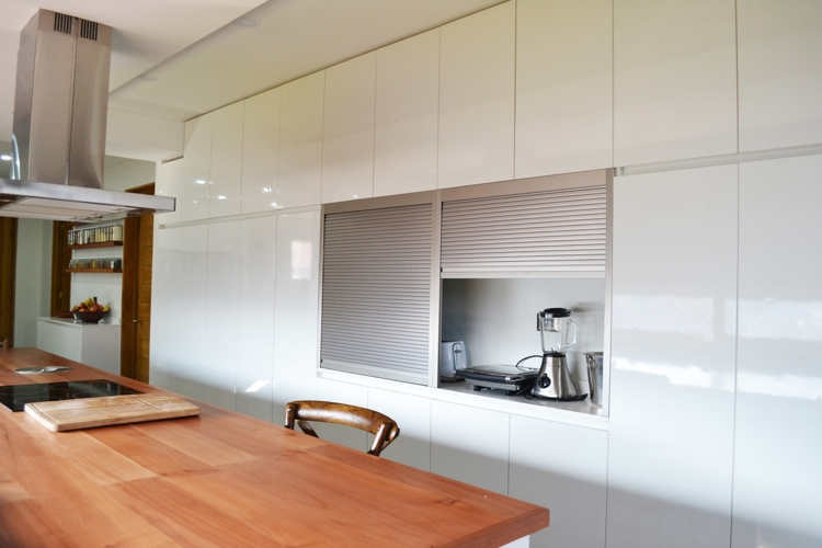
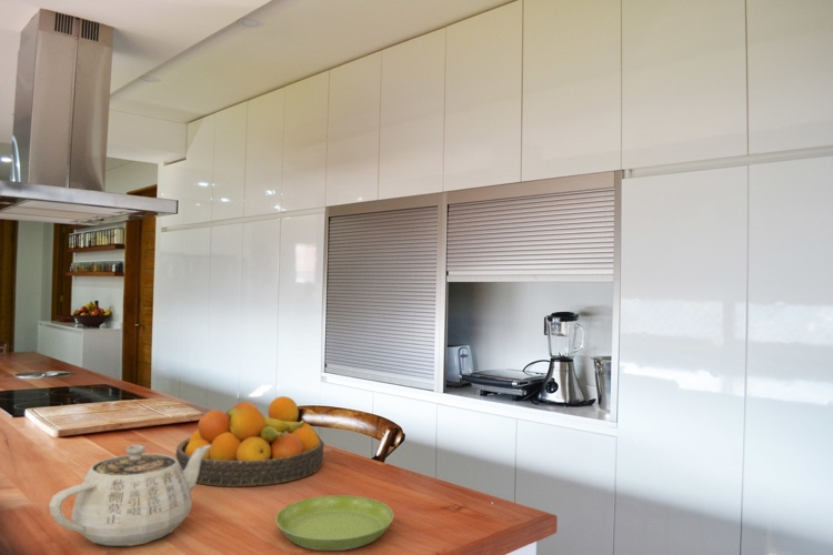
+ saucer [274,494,395,552]
+ fruit bowl [174,395,324,487]
+ teapot [48,444,211,547]
